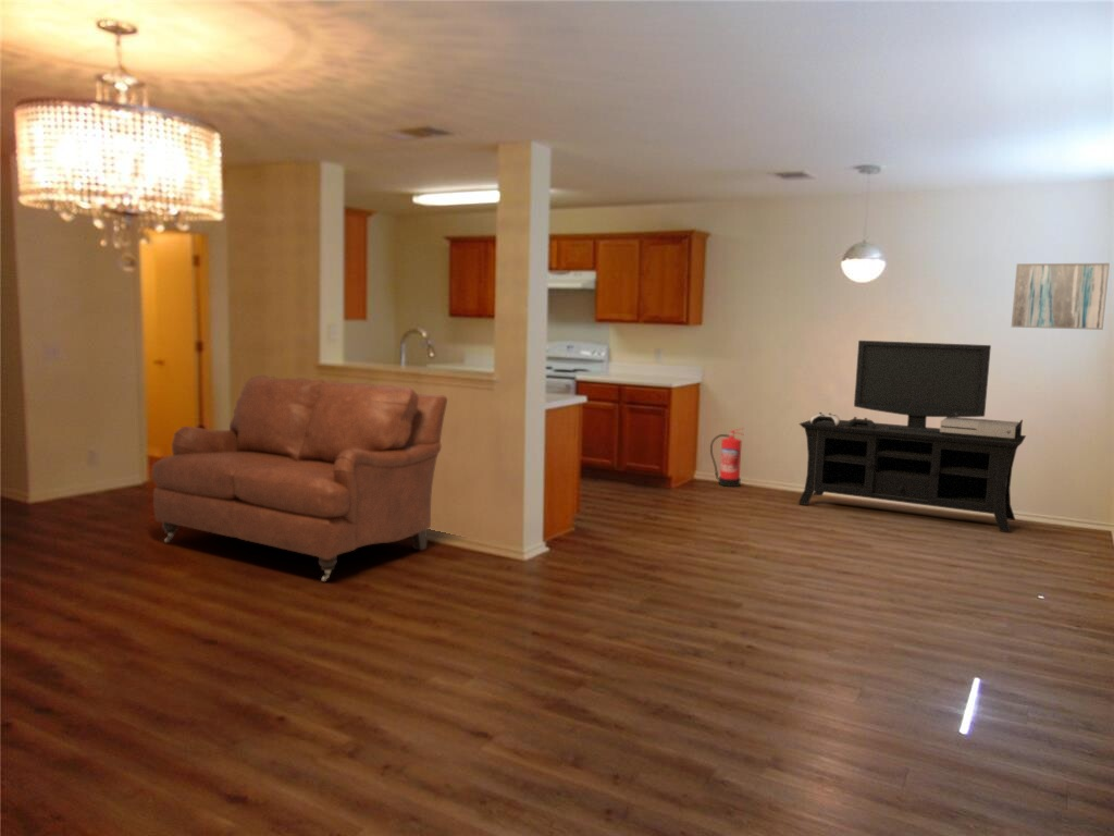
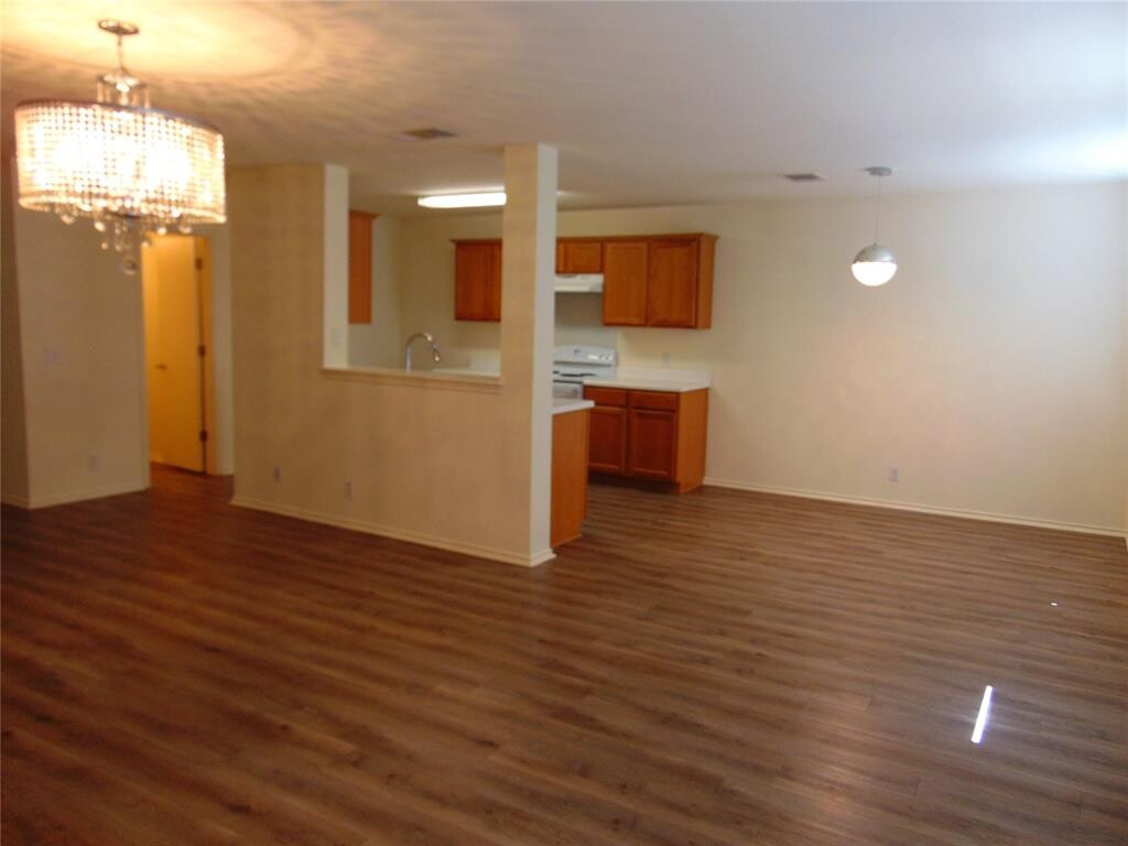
- media console [797,340,1027,534]
- wall art [1011,262,1111,331]
- sofa [151,374,448,582]
- fire extinguisher [709,427,745,488]
